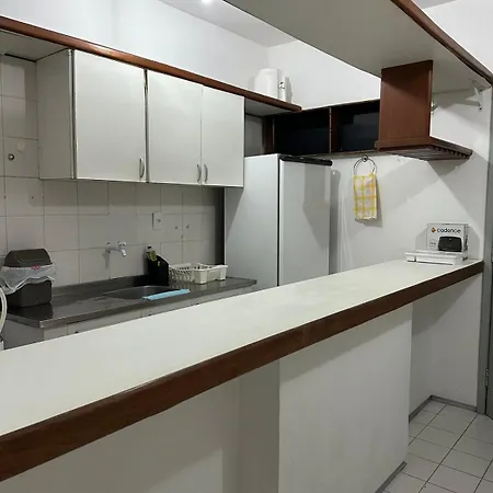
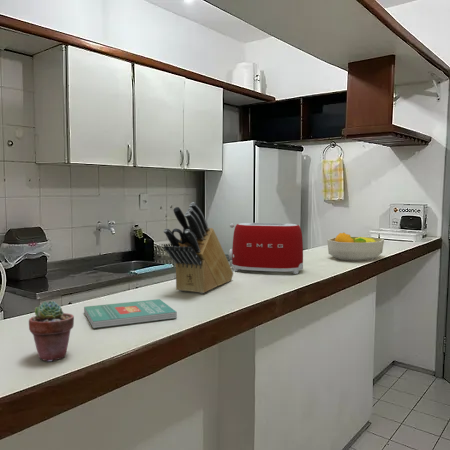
+ potted succulent [28,300,75,363]
+ knife block [162,201,234,294]
+ book [83,298,178,329]
+ fruit bowl [326,232,385,262]
+ toaster [228,222,304,275]
